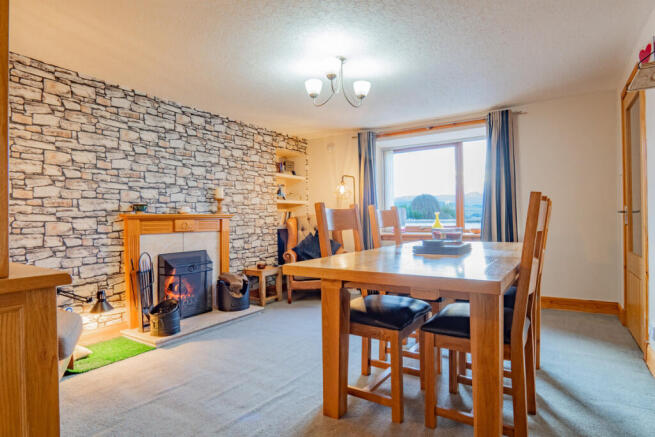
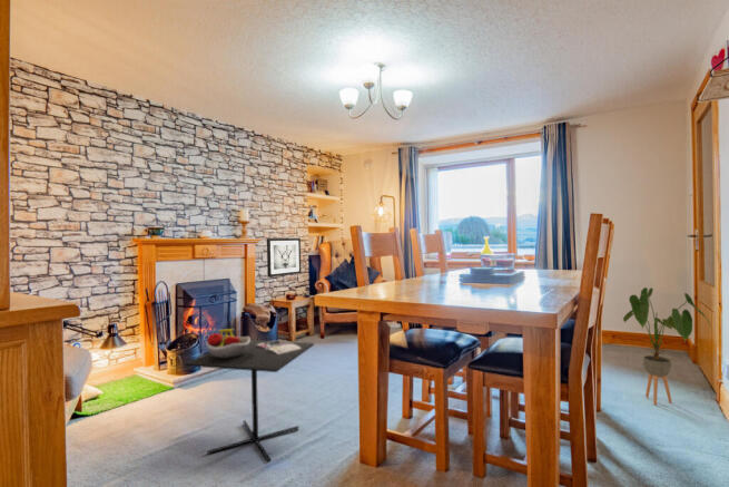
+ house plant [622,286,712,406]
+ kitchen table [184,328,315,464]
+ wall art [266,237,303,279]
